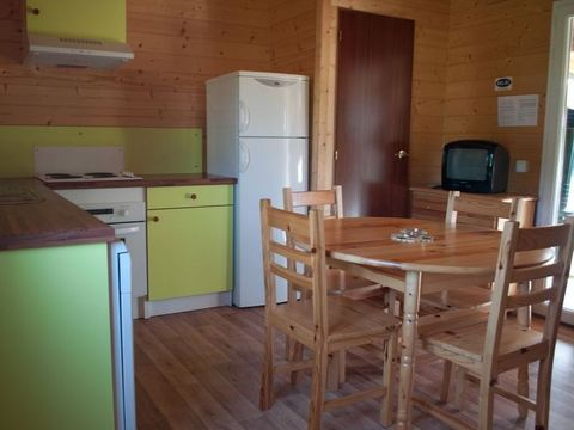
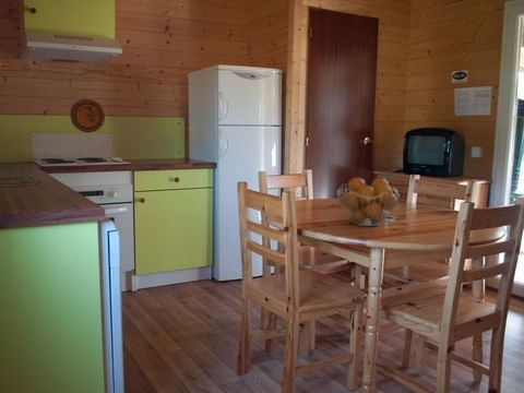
+ fruit basket [335,177,401,227]
+ decorative plate [70,98,106,133]
